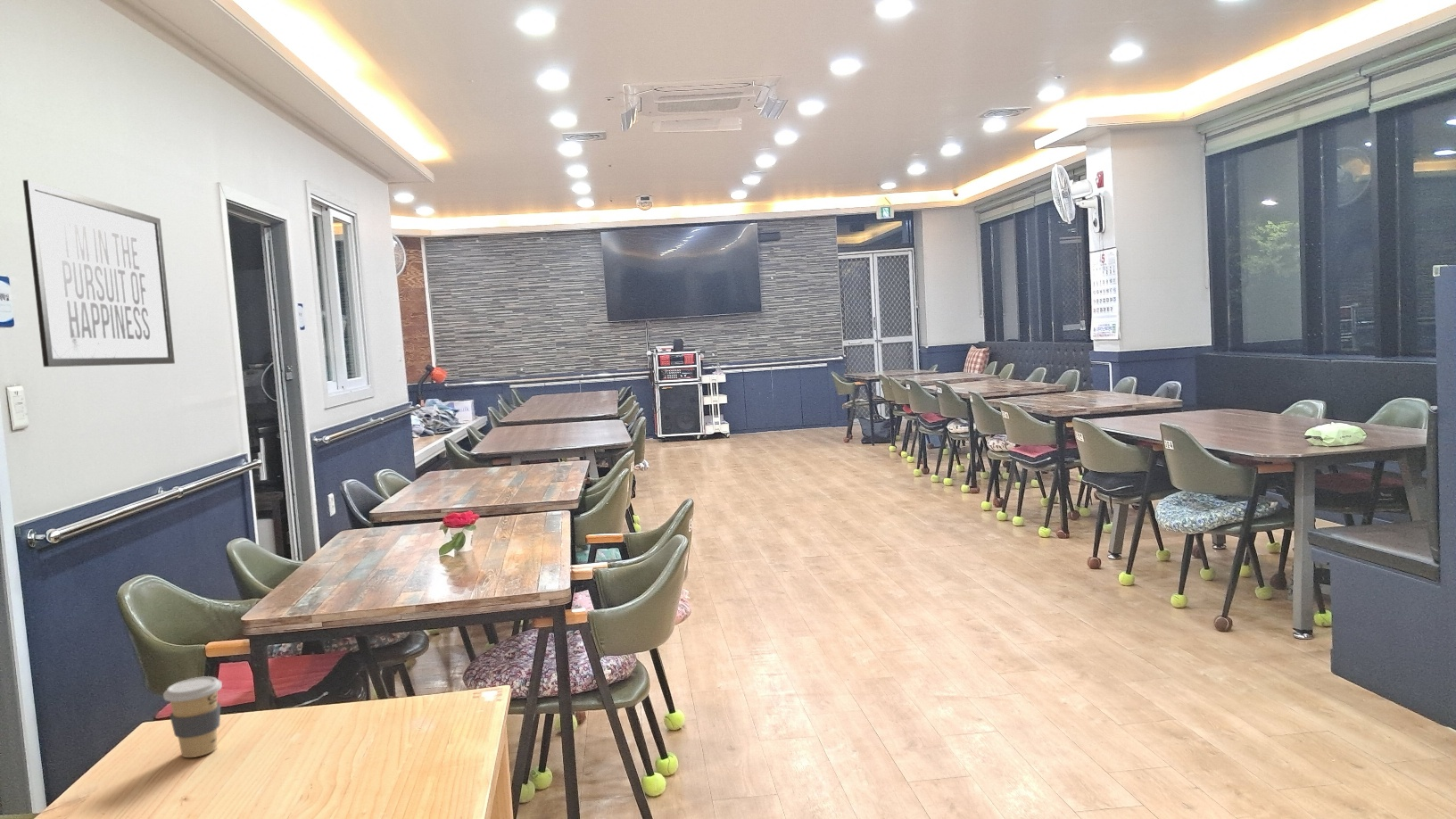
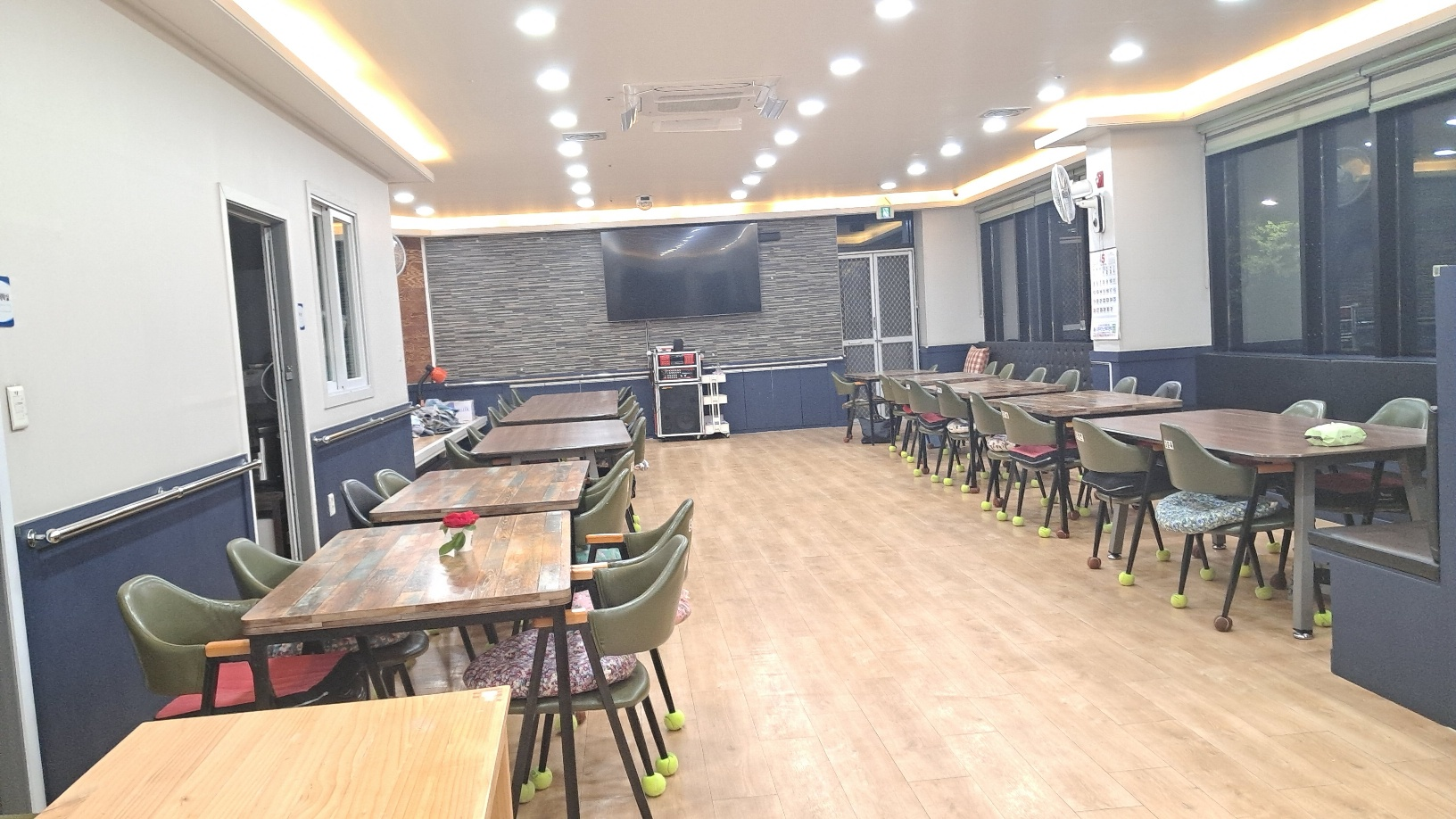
- coffee cup [162,675,223,758]
- mirror [22,179,176,368]
